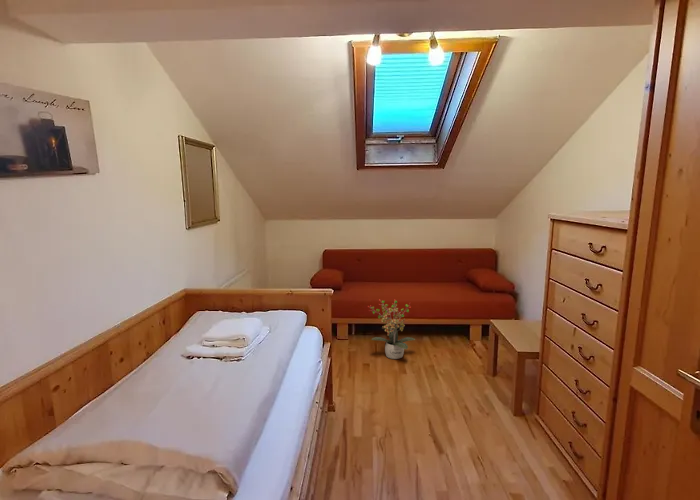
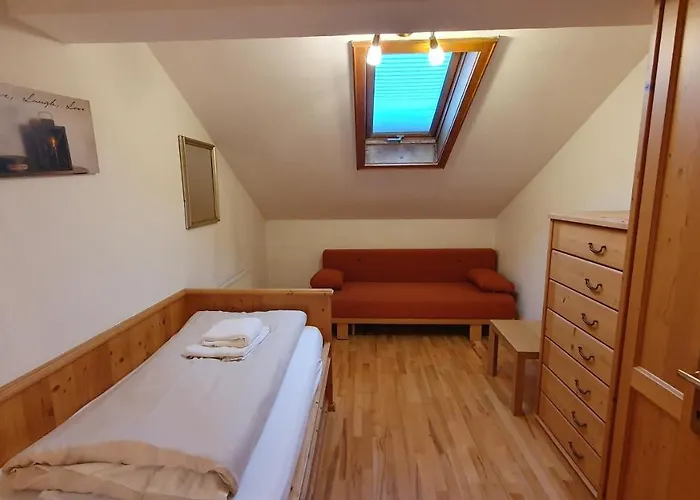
- potted plant [367,298,416,360]
